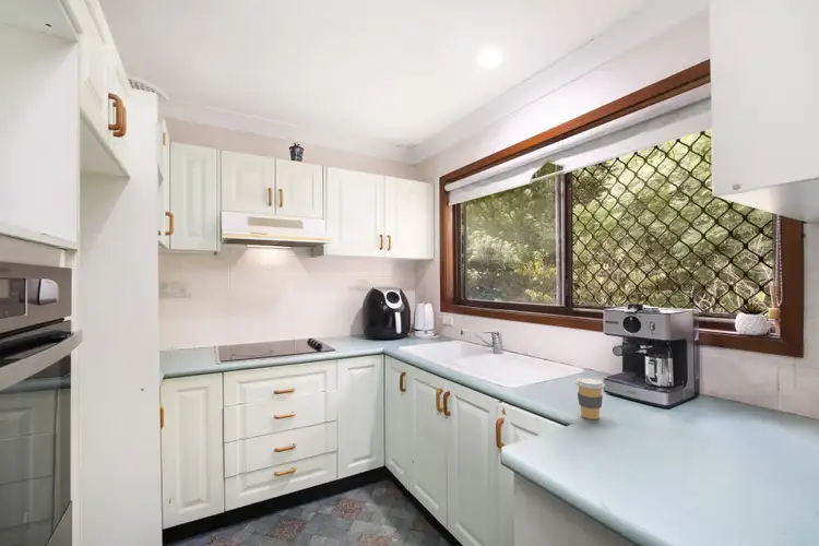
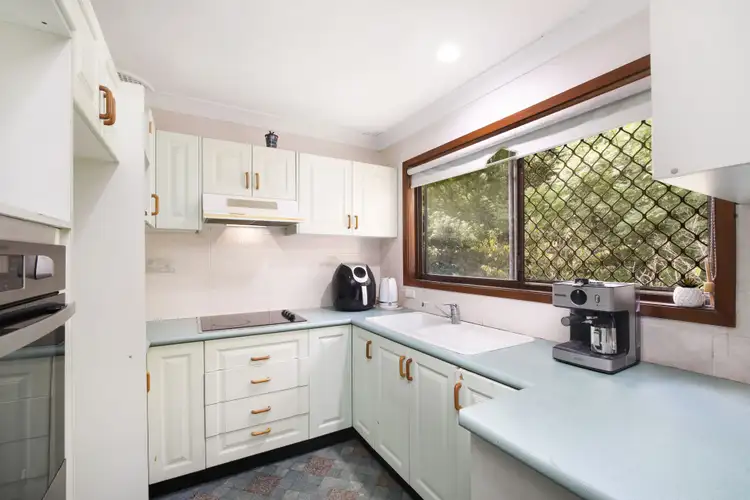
- coffee cup [574,377,606,420]
